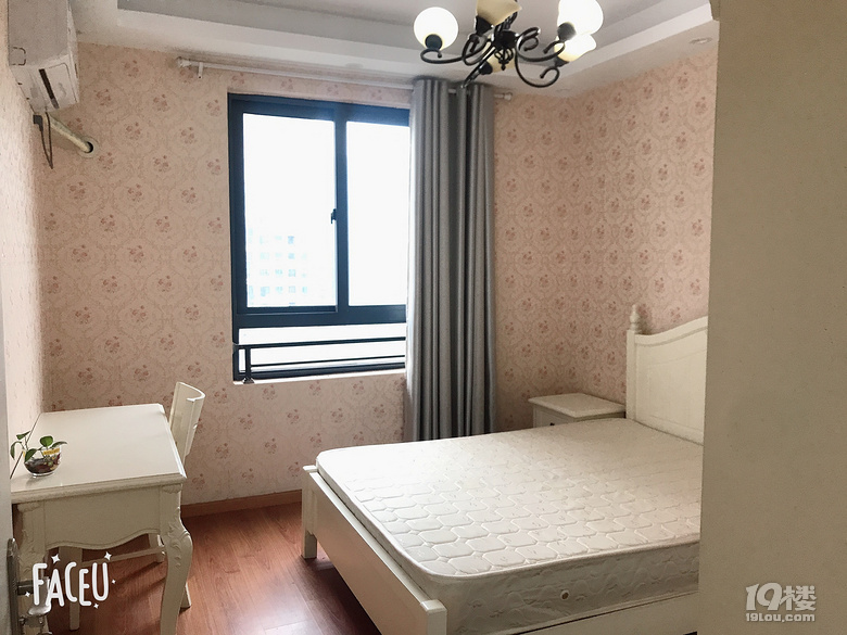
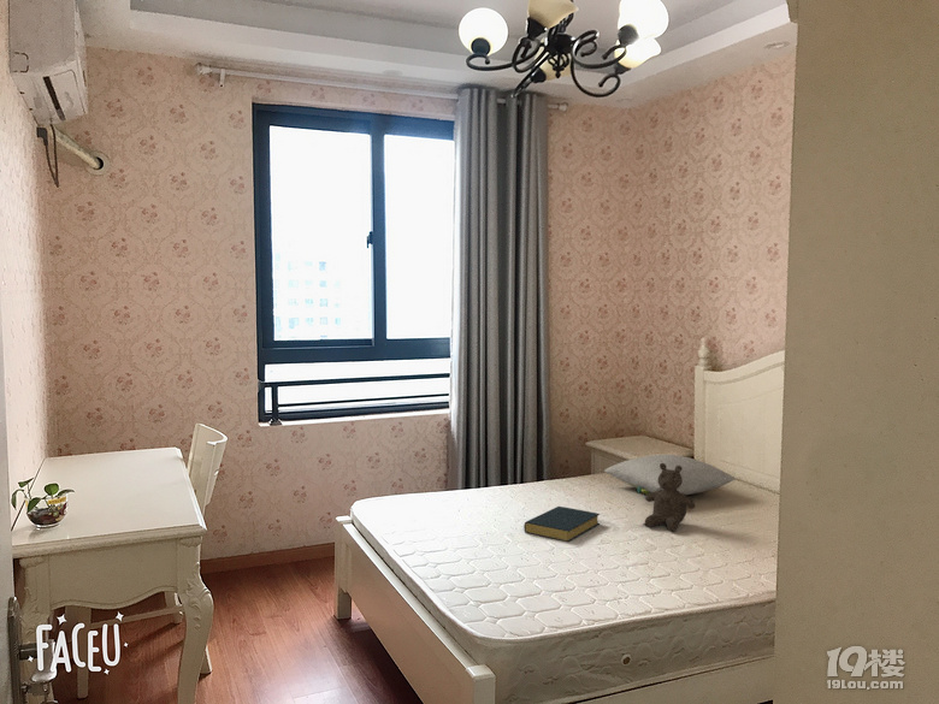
+ hardback book [522,505,601,543]
+ teddy bear [644,463,696,532]
+ pillow [603,454,736,496]
